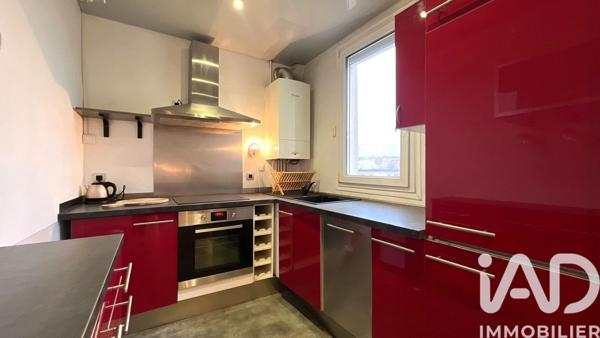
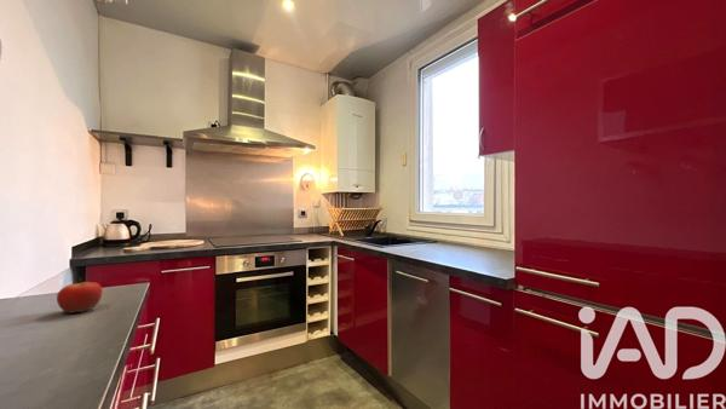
+ fruit [56,277,104,315]
